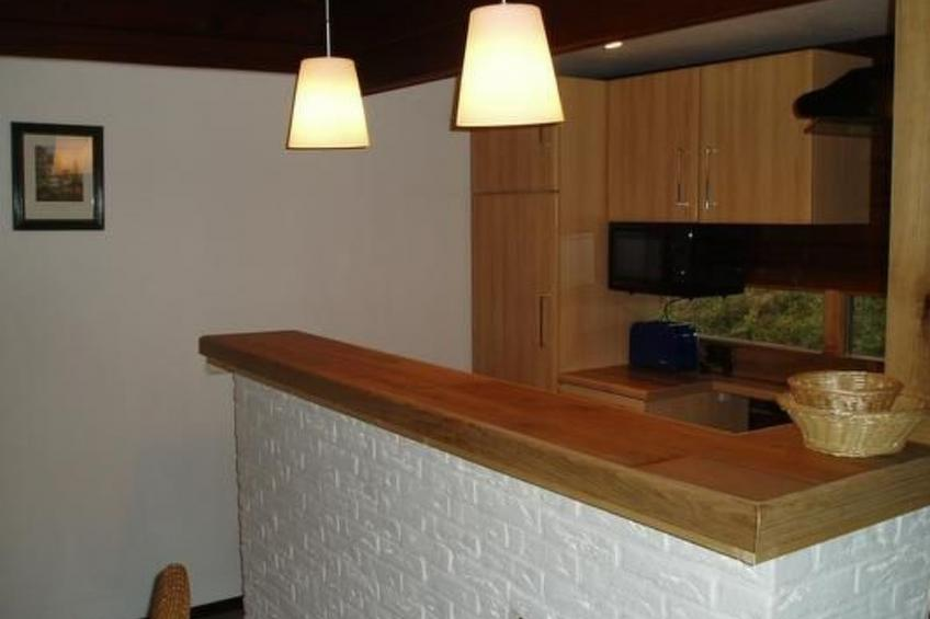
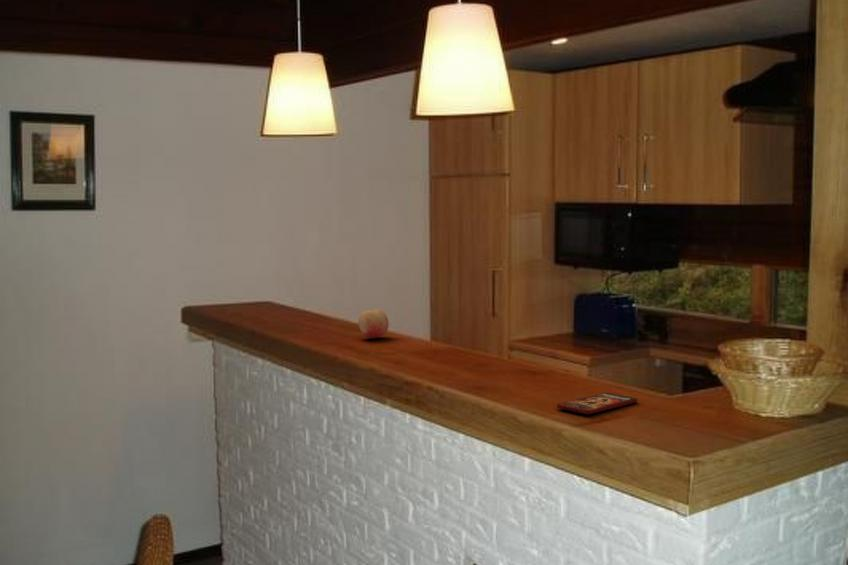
+ fruit [357,308,390,340]
+ smartphone [556,392,638,415]
